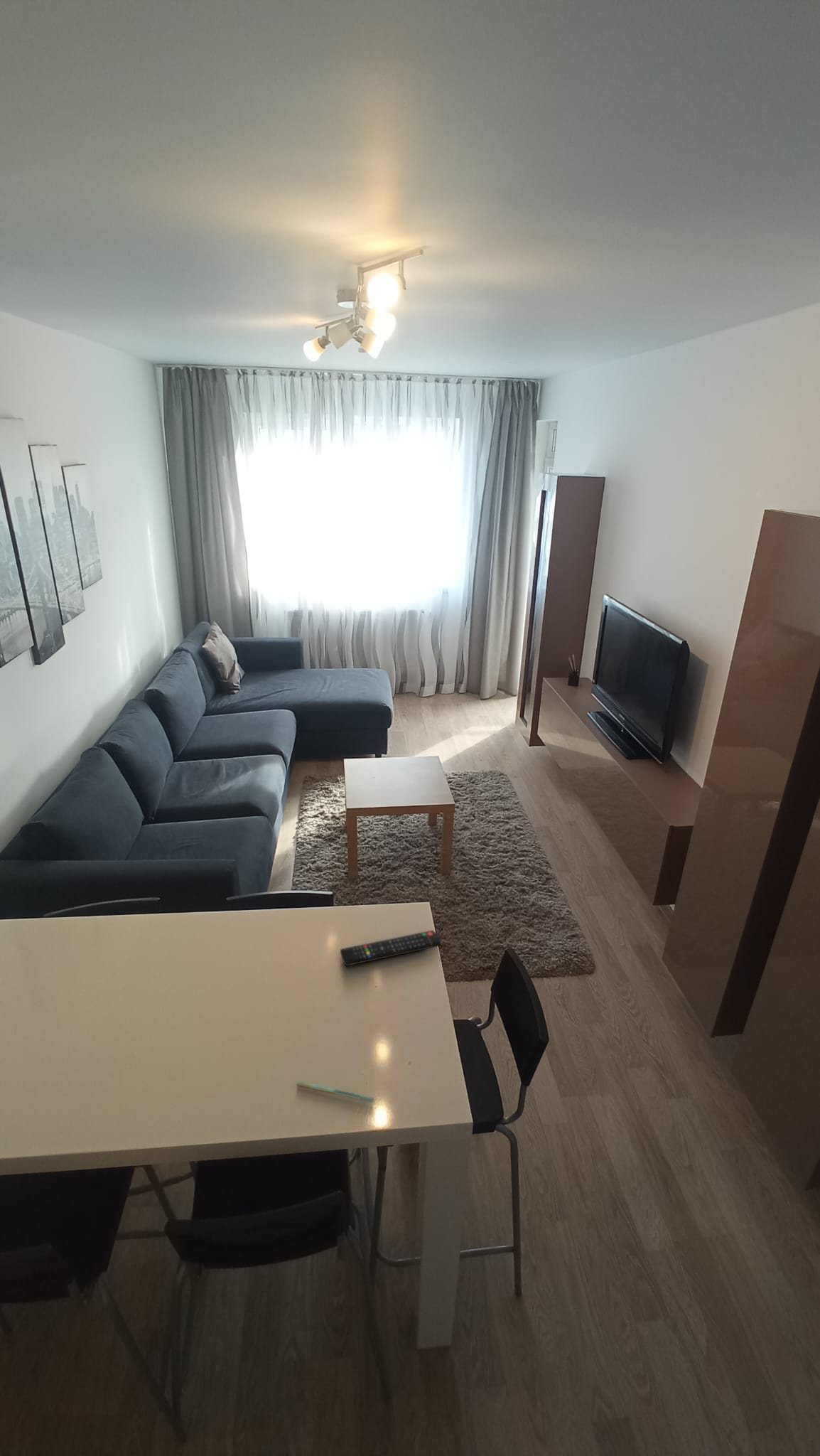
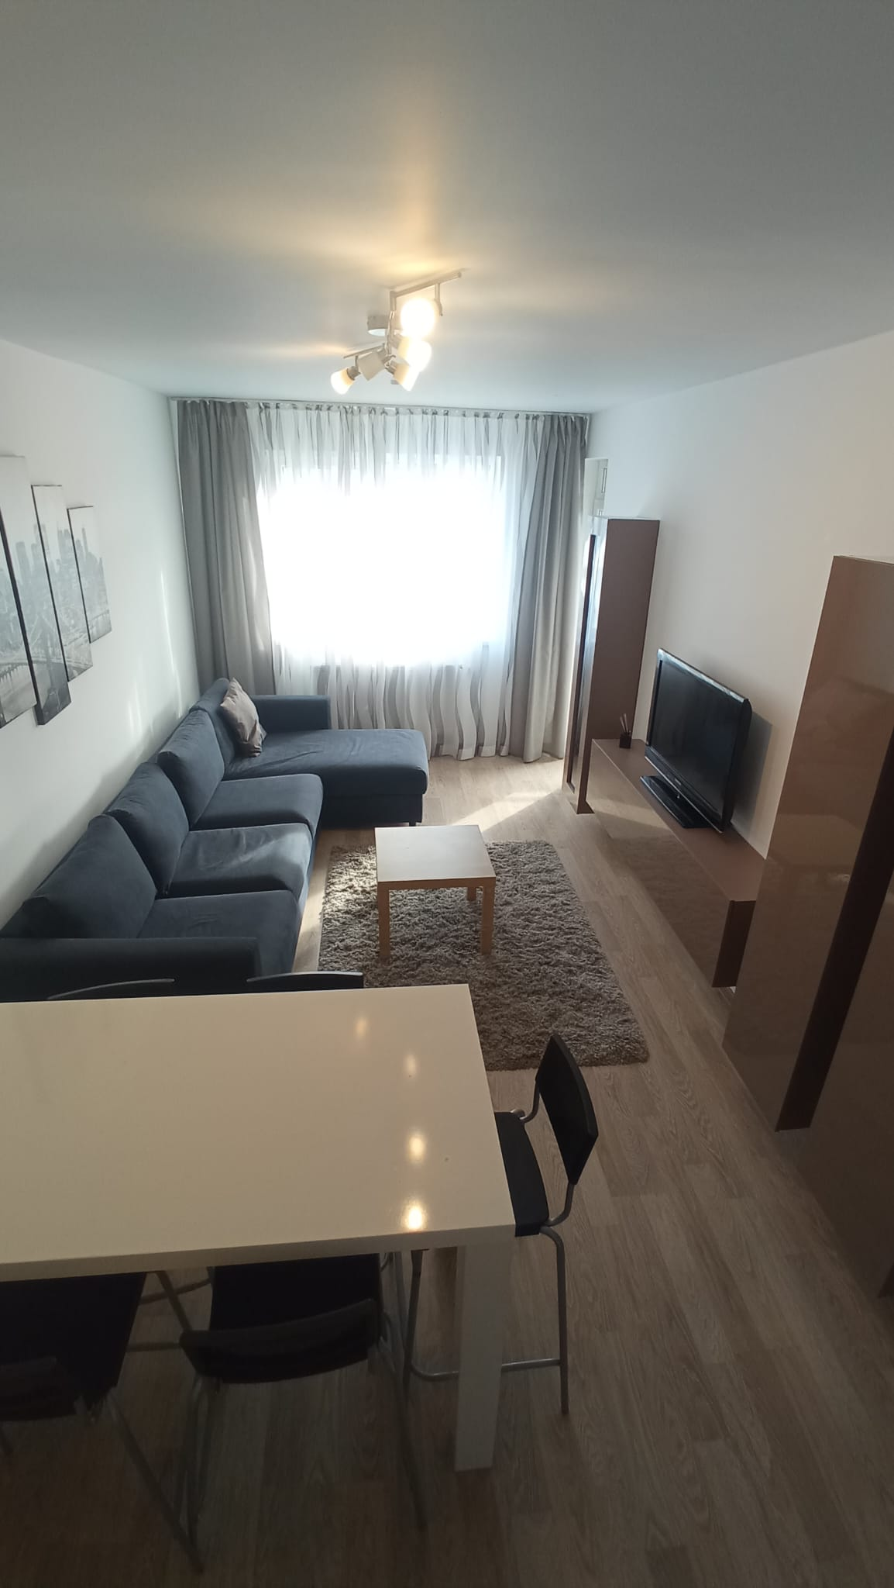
- pen [296,1081,374,1103]
- remote control [340,929,441,967]
